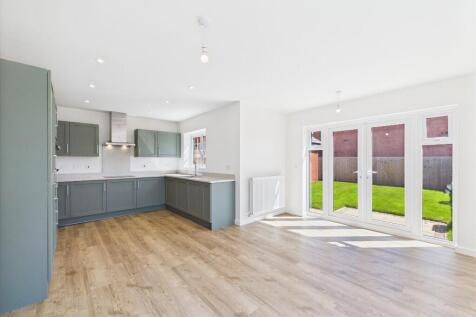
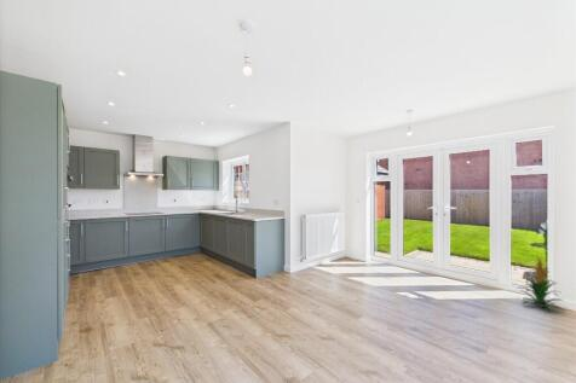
+ indoor plant [518,256,566,313]
